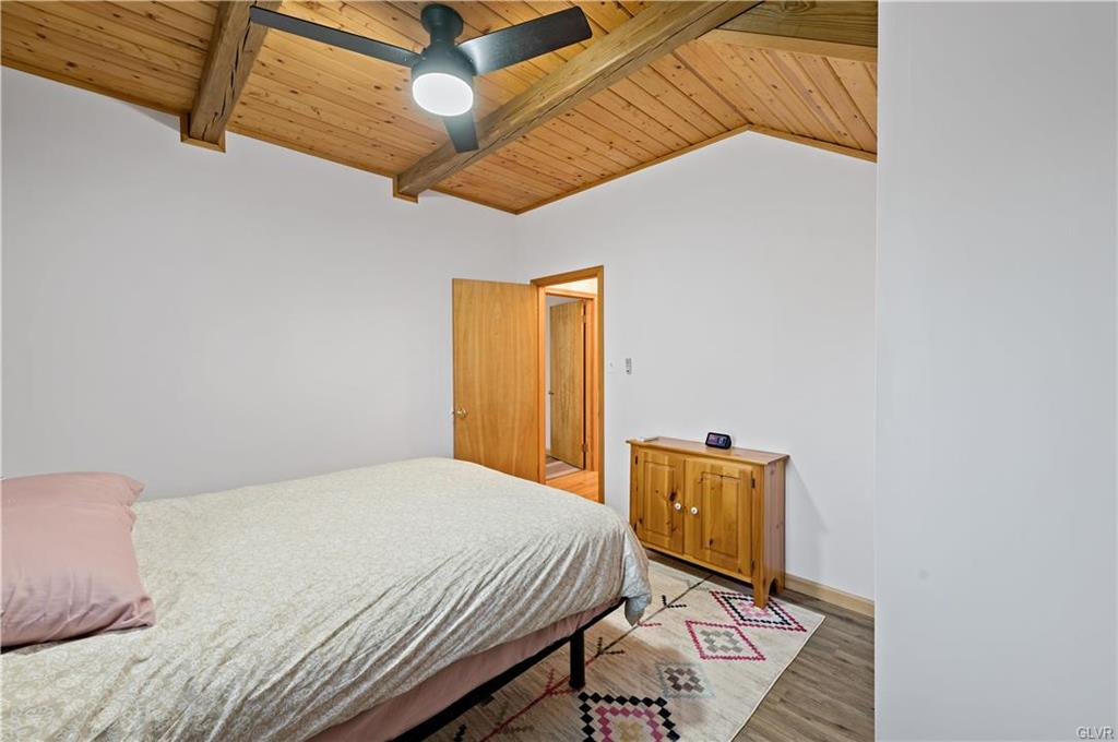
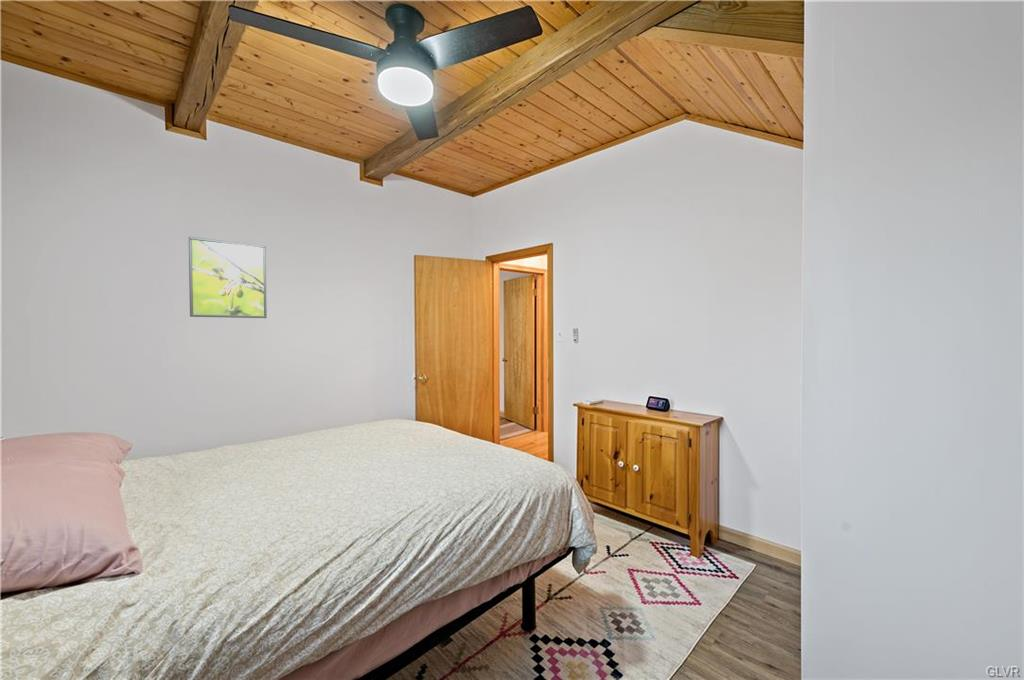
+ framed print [188,236,268,319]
